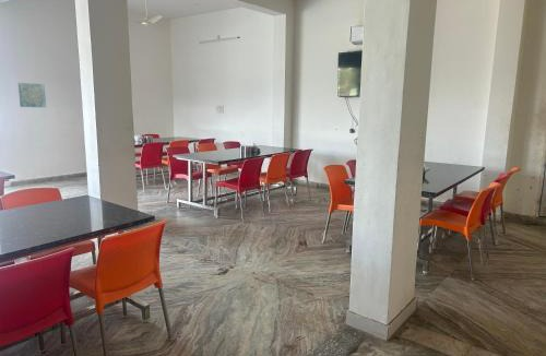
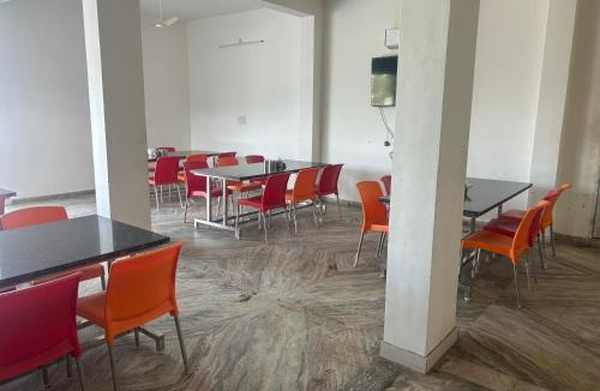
- wall art [17,82,47,108]
